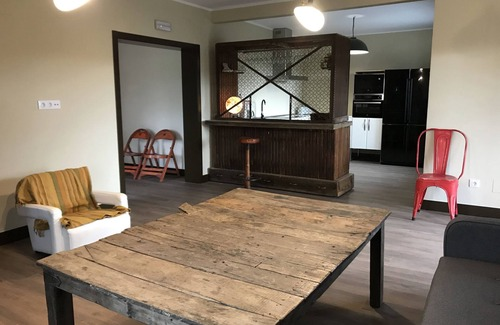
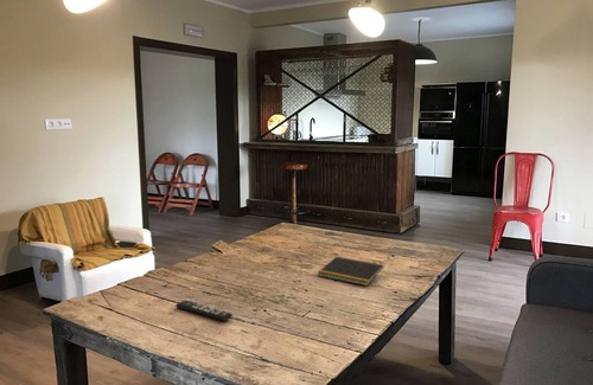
+ notepad [317,256,384,287]
+ remote control [174,300,234,322]
